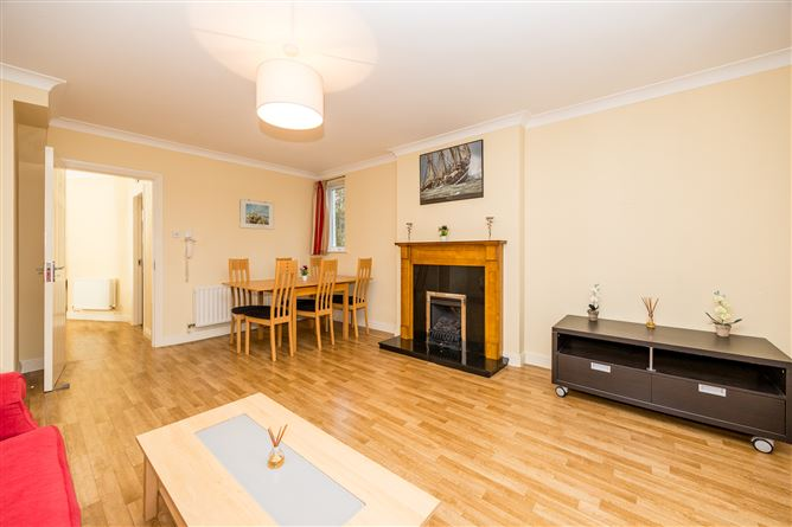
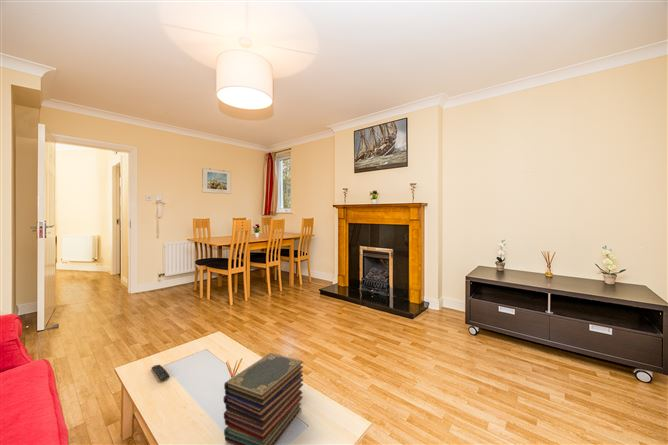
+ book stack [223,352,304,445]
+ remote control [150,364,170,382]
